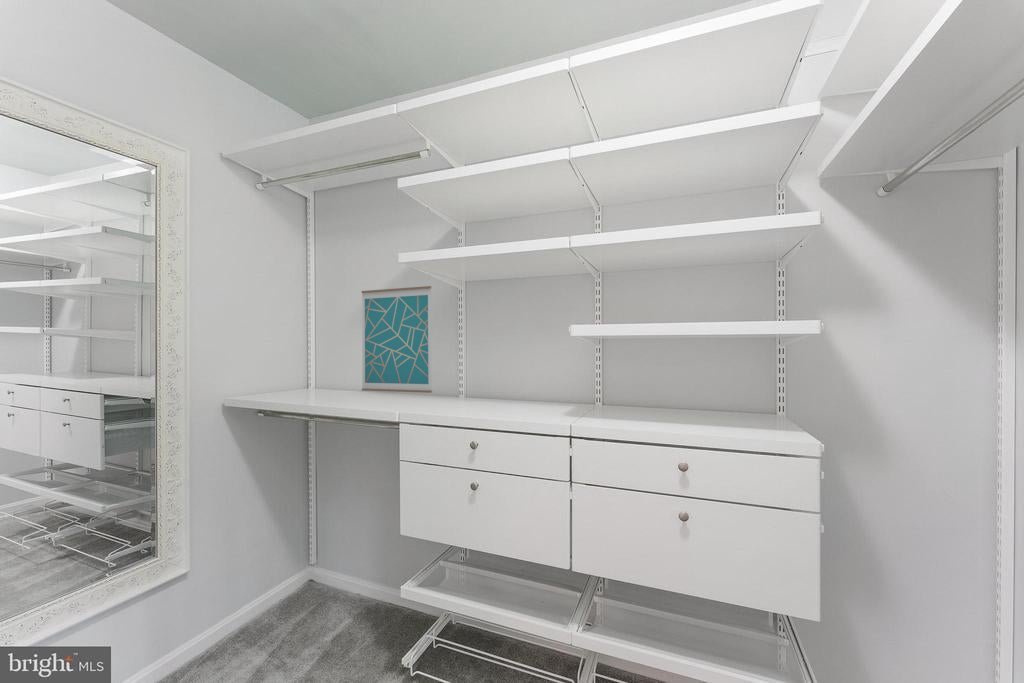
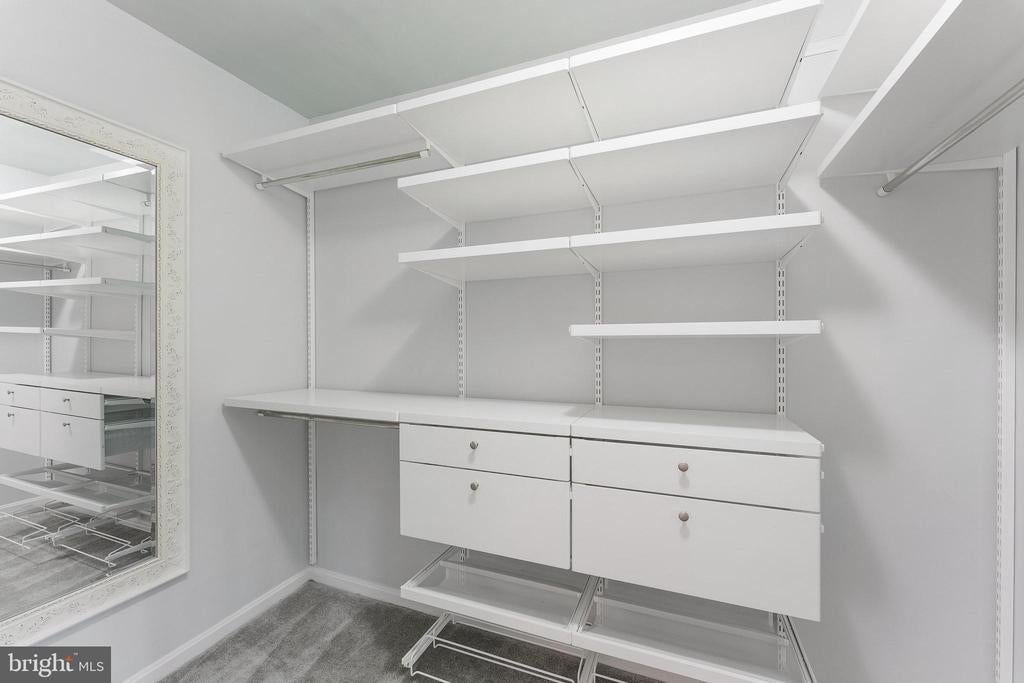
- wall art [361,285,433,394]
